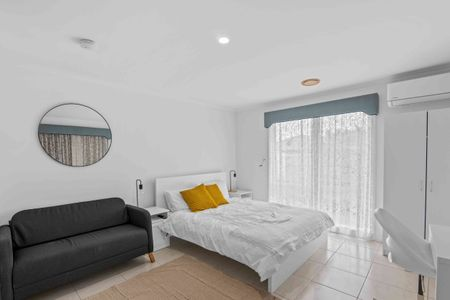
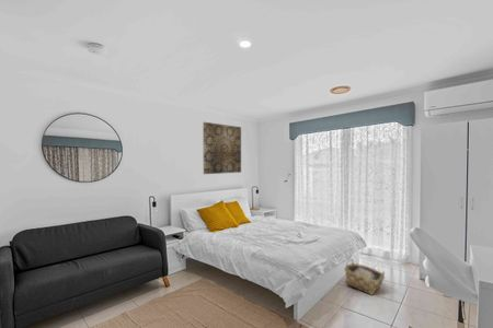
+ woven basket [344,258,386,296]
+ wall art [202,121,242,175]
